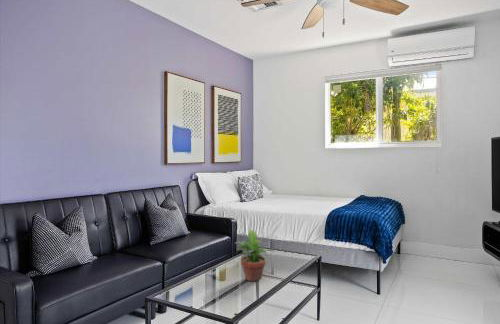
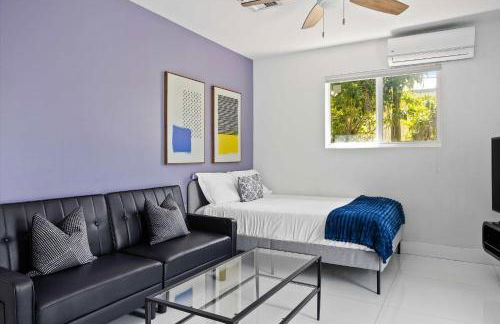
- potted plant [234,229,276,282]
